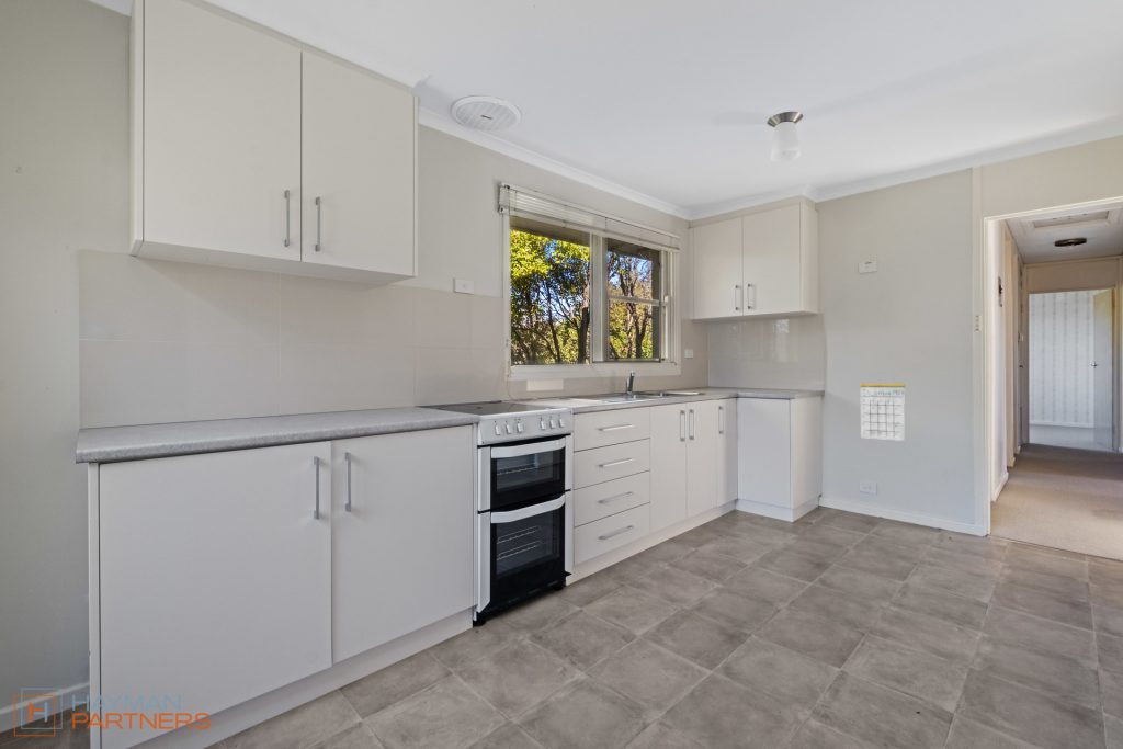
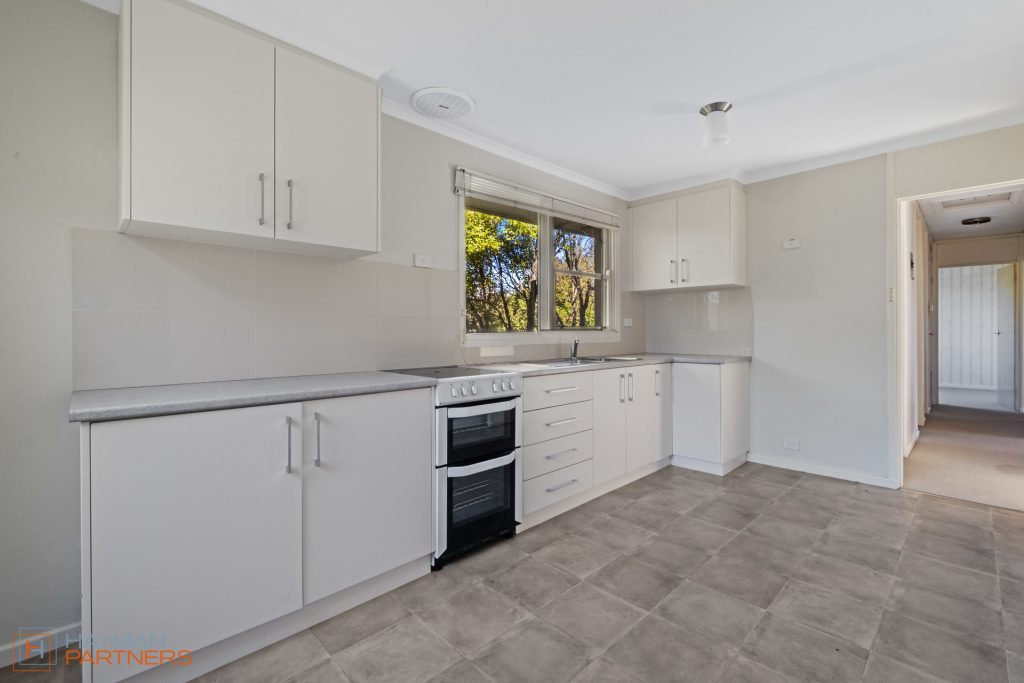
- calendar [859,371,906,442]
